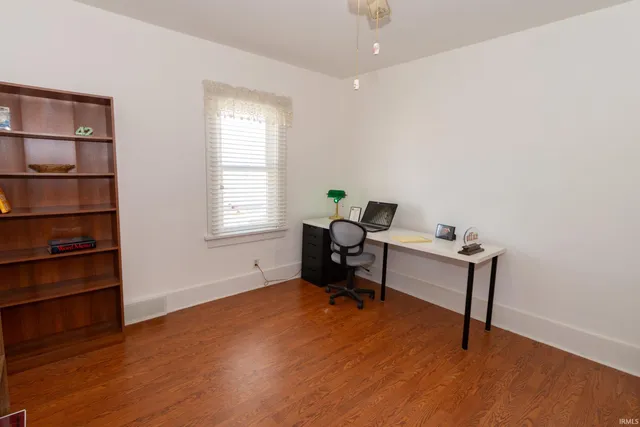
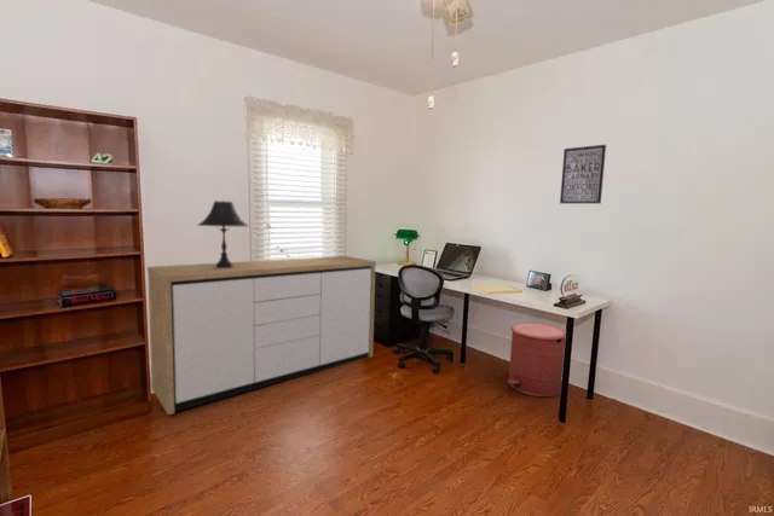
+ sideboard [146,255,377,416]
+ wall art [559,144,607,204]
+ trash can [507,321,567,398]
+ table lamp [196,199,250,268]
